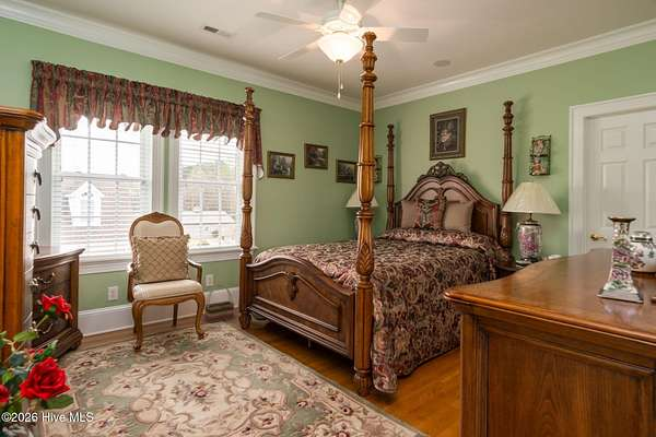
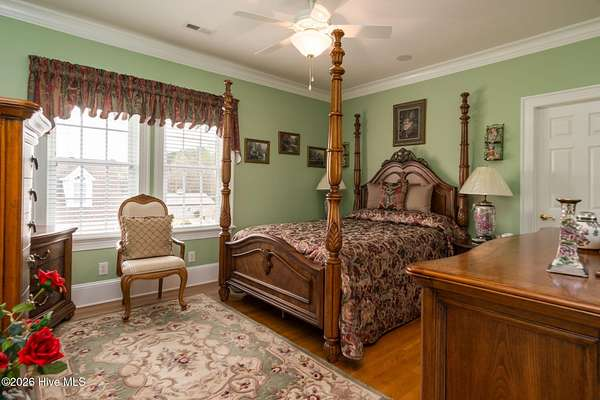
- basket [203,284,235,323]
